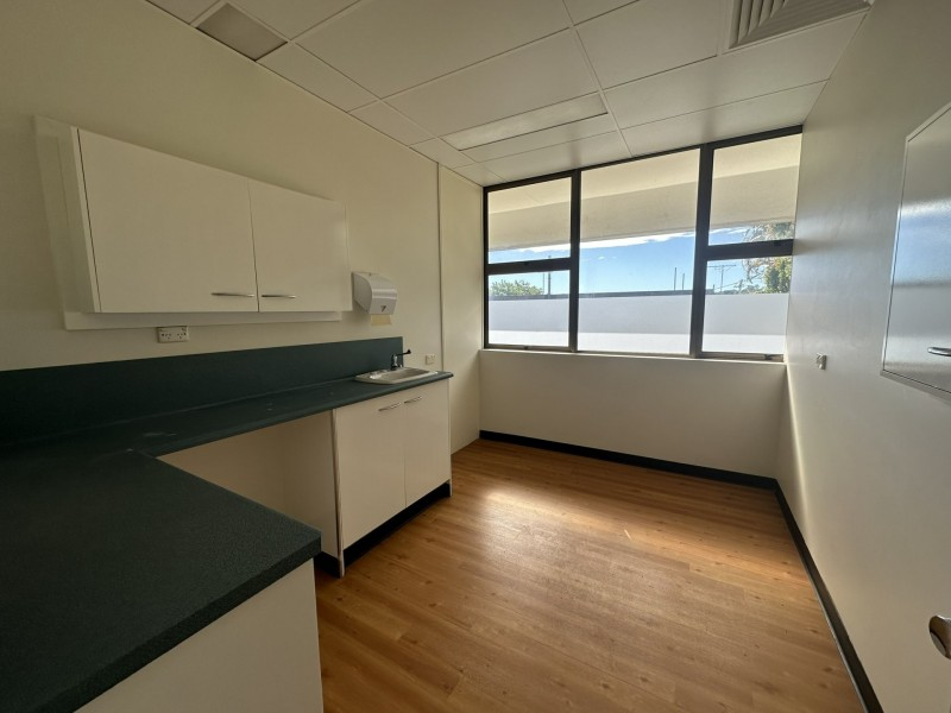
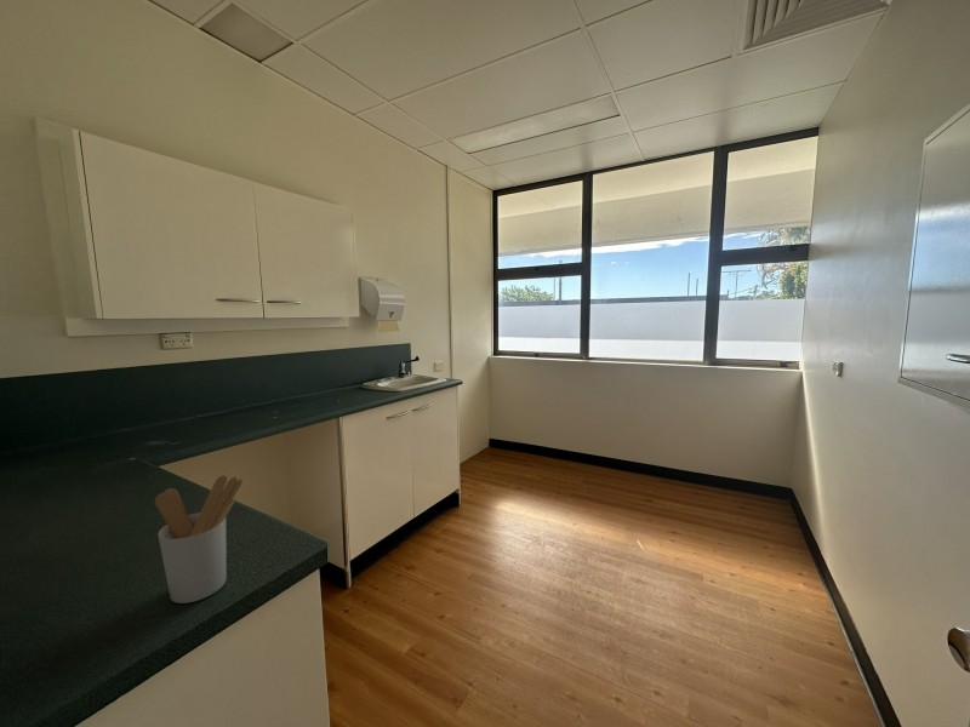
+ utensil holder [154,475,244,605]
